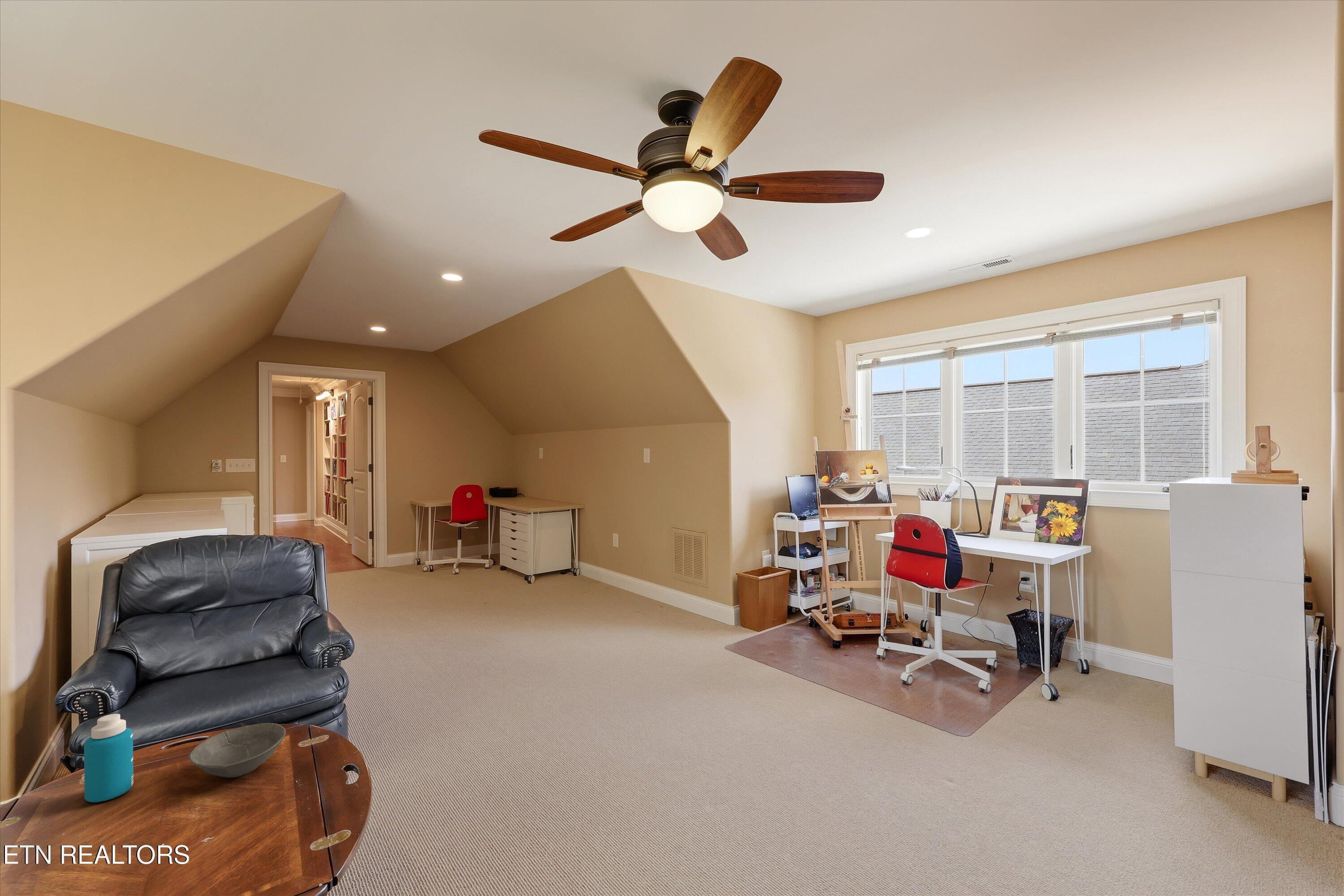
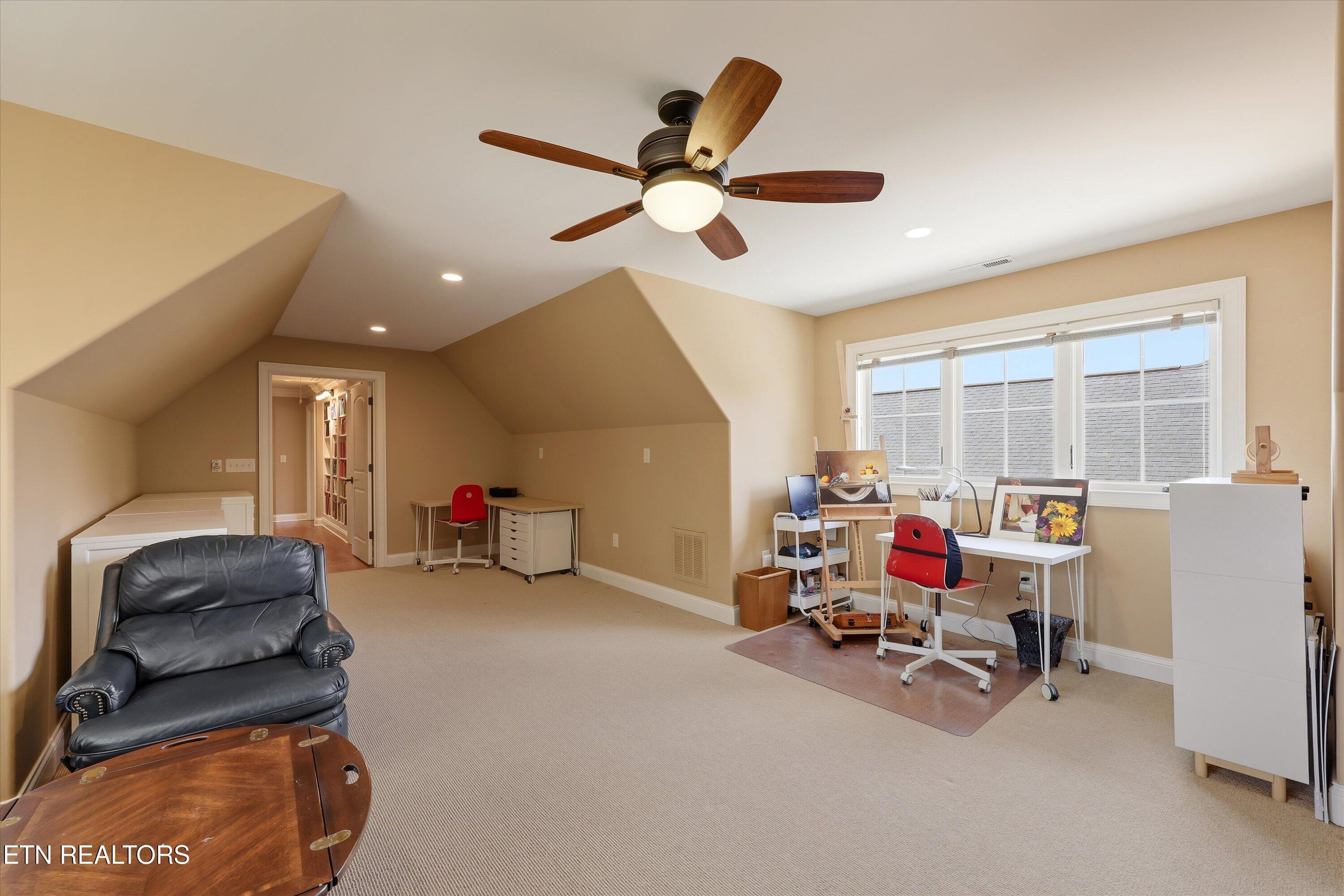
- bottle [84,713,134,803]
- bowl [188,723,286,778]
